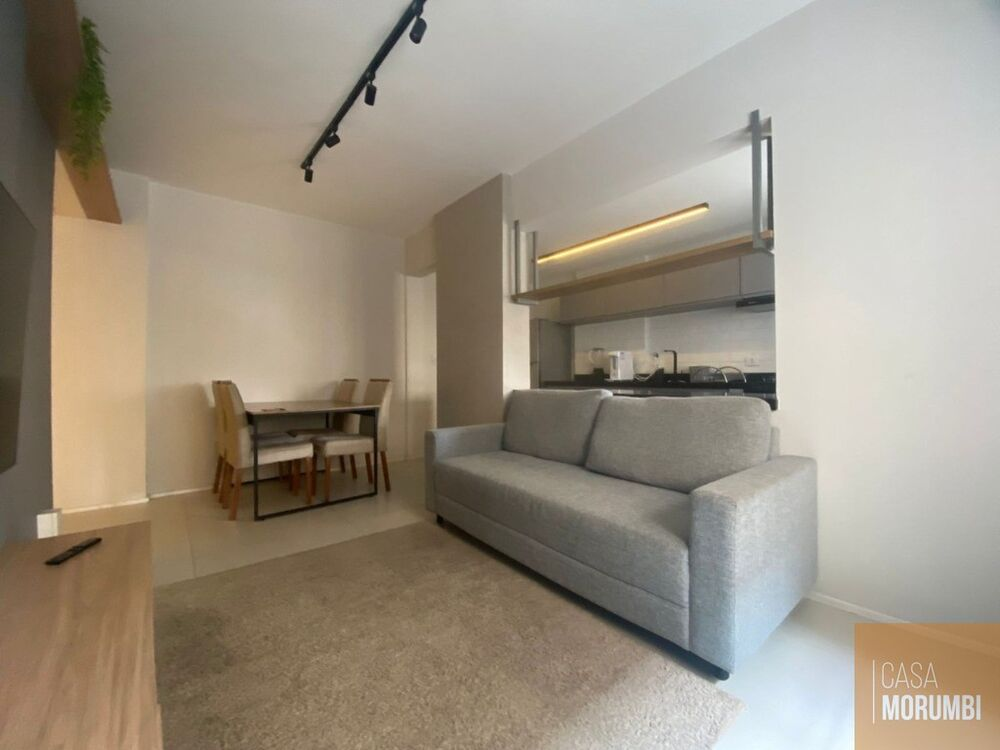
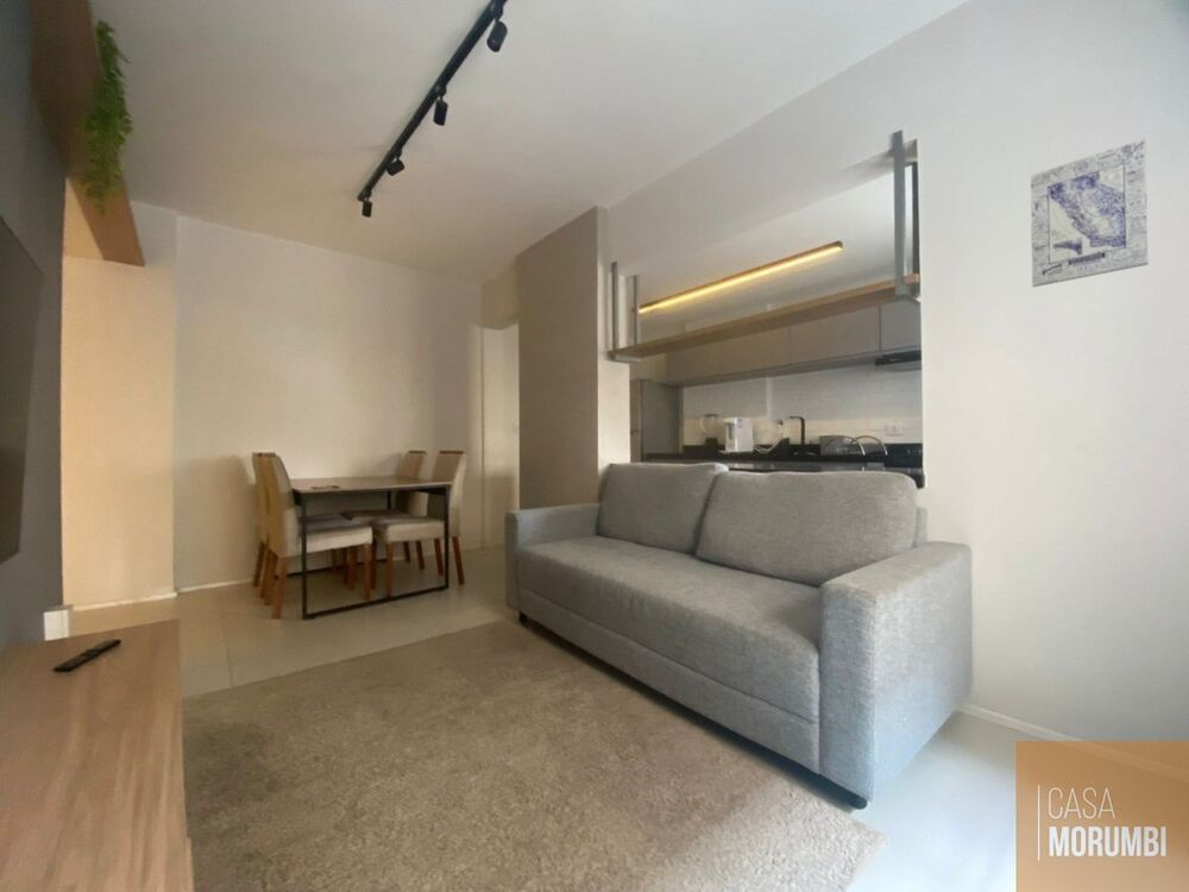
+ wall art [1030,137,1150,288]
